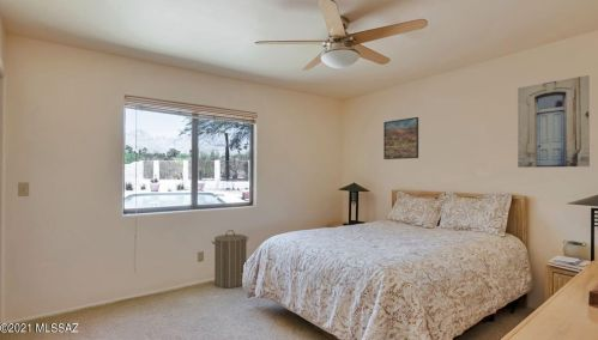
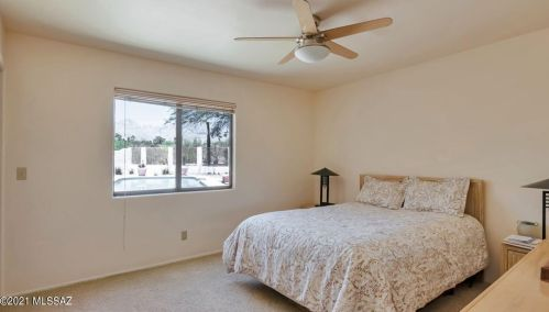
- wall art [517,74,591,169]
- laundry hamper [211,229,249,289]
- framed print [382,116,419,160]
